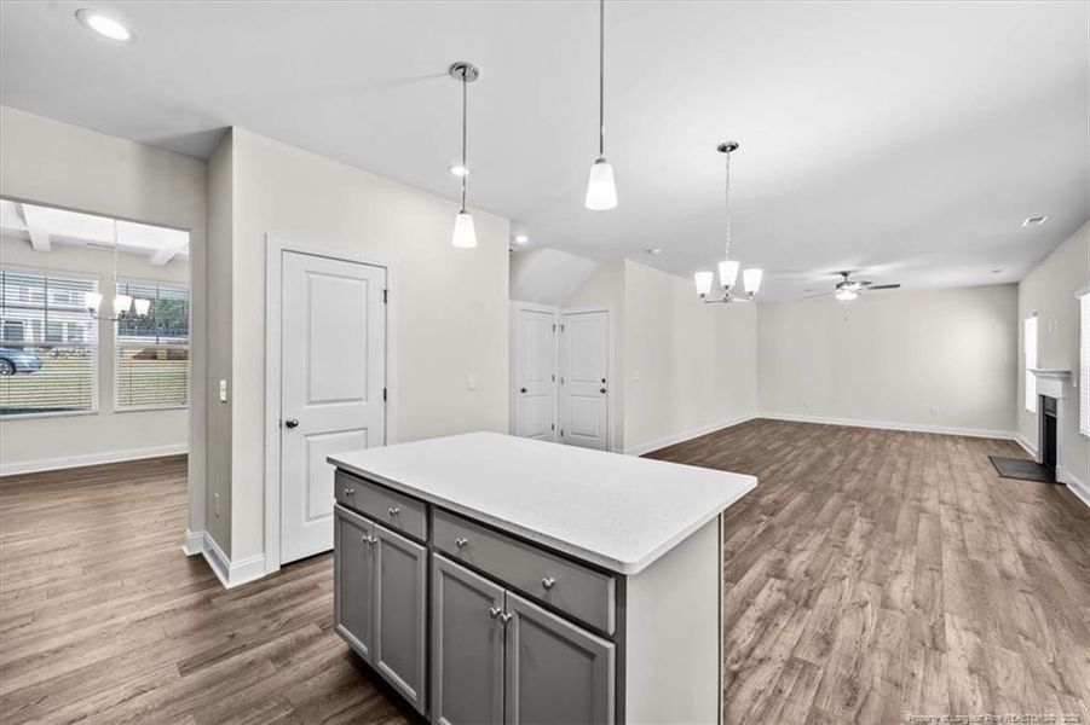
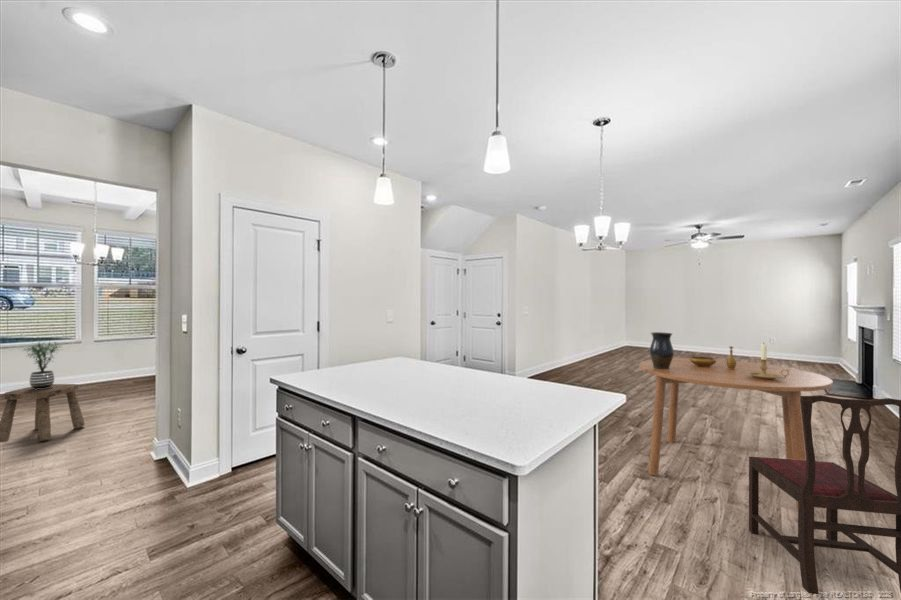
+ potted plant [20,340,69,390]
+ dining table [638,357,834,511]
+ decorative bowl [689,345,737,370]
+ vase [648,331,675,369]
+ dining chair [748,394,901,595]
+ candle holder [746,343,789,380]
+ stool [0,383,86,443]
